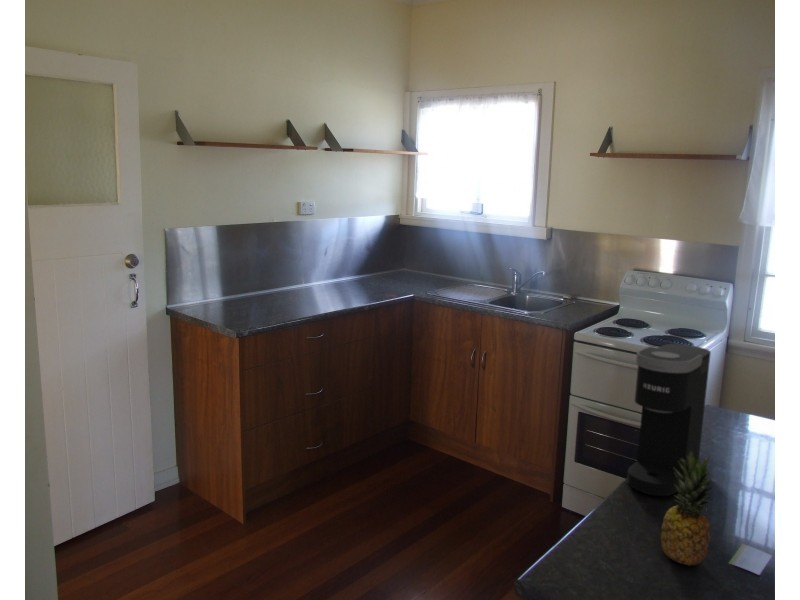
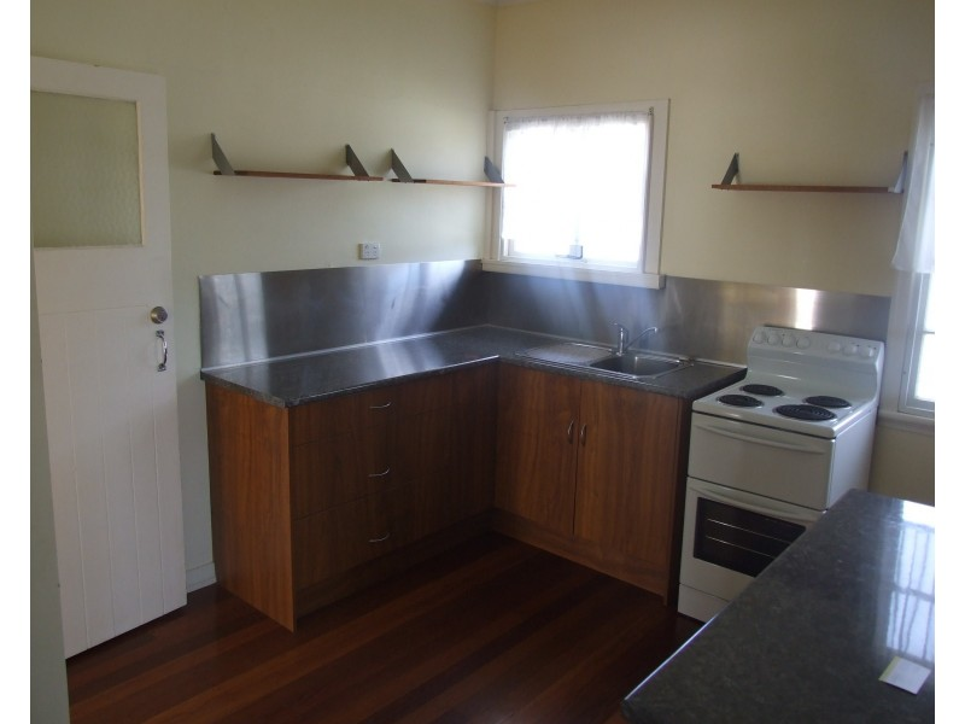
- coffee maker [626,343,712,497]
- fruit [660,451,715,567]
